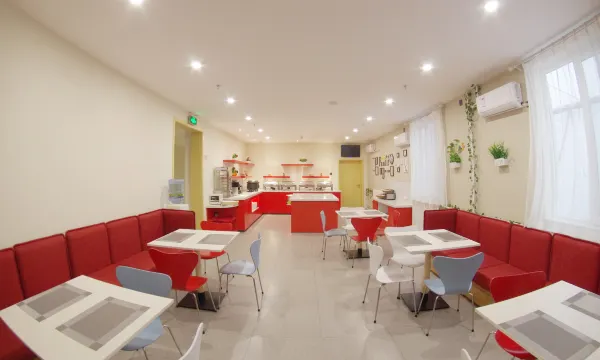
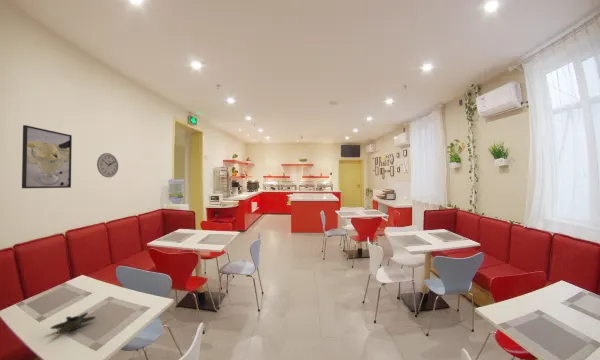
+ wall clock [96,152,119,179]
+ candle holder [50,312,96,335]
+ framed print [21,124,73,189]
